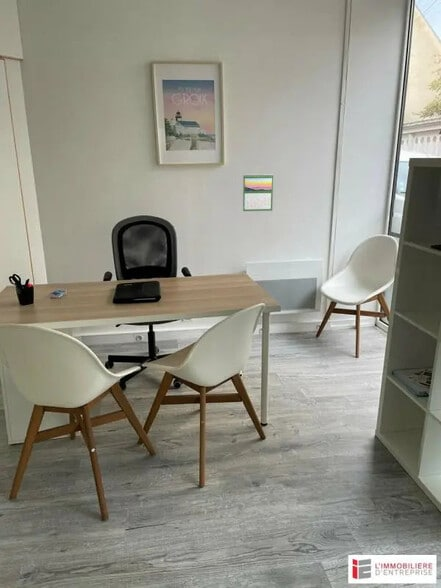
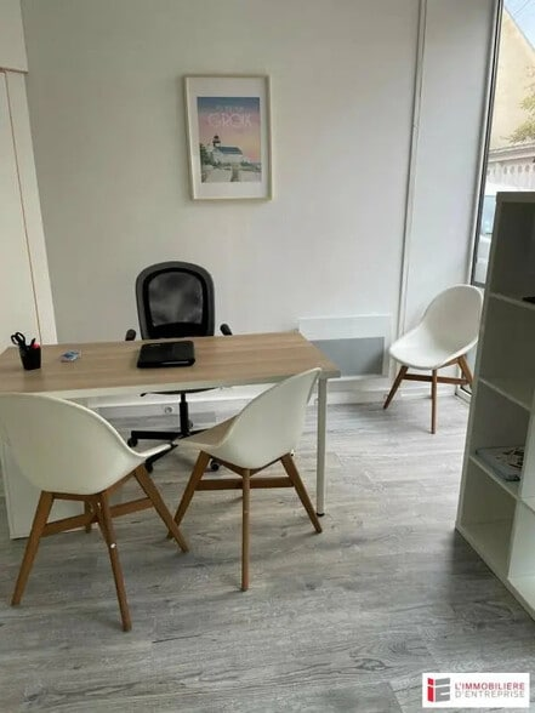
- calendar [242,172,274,212]
